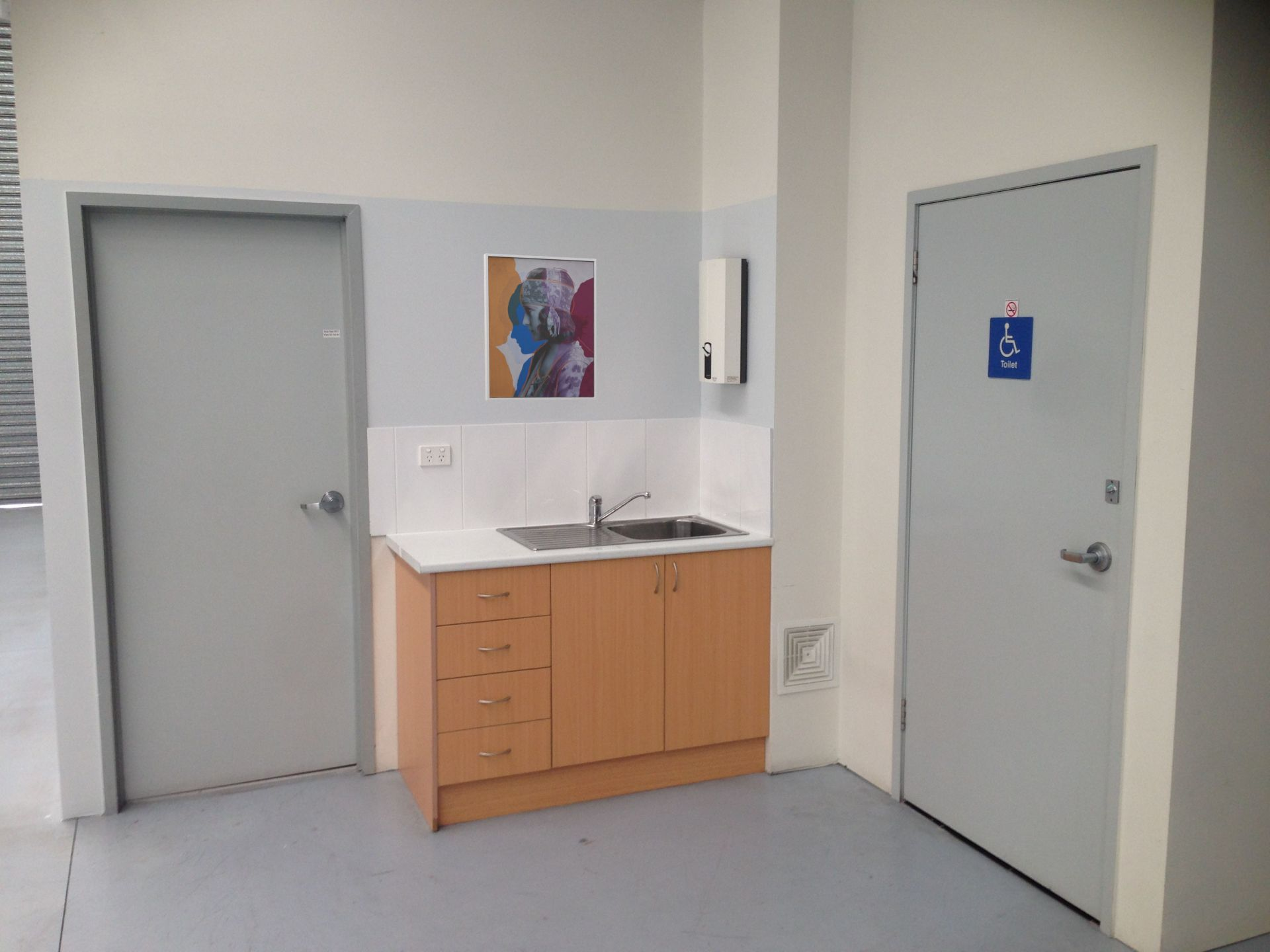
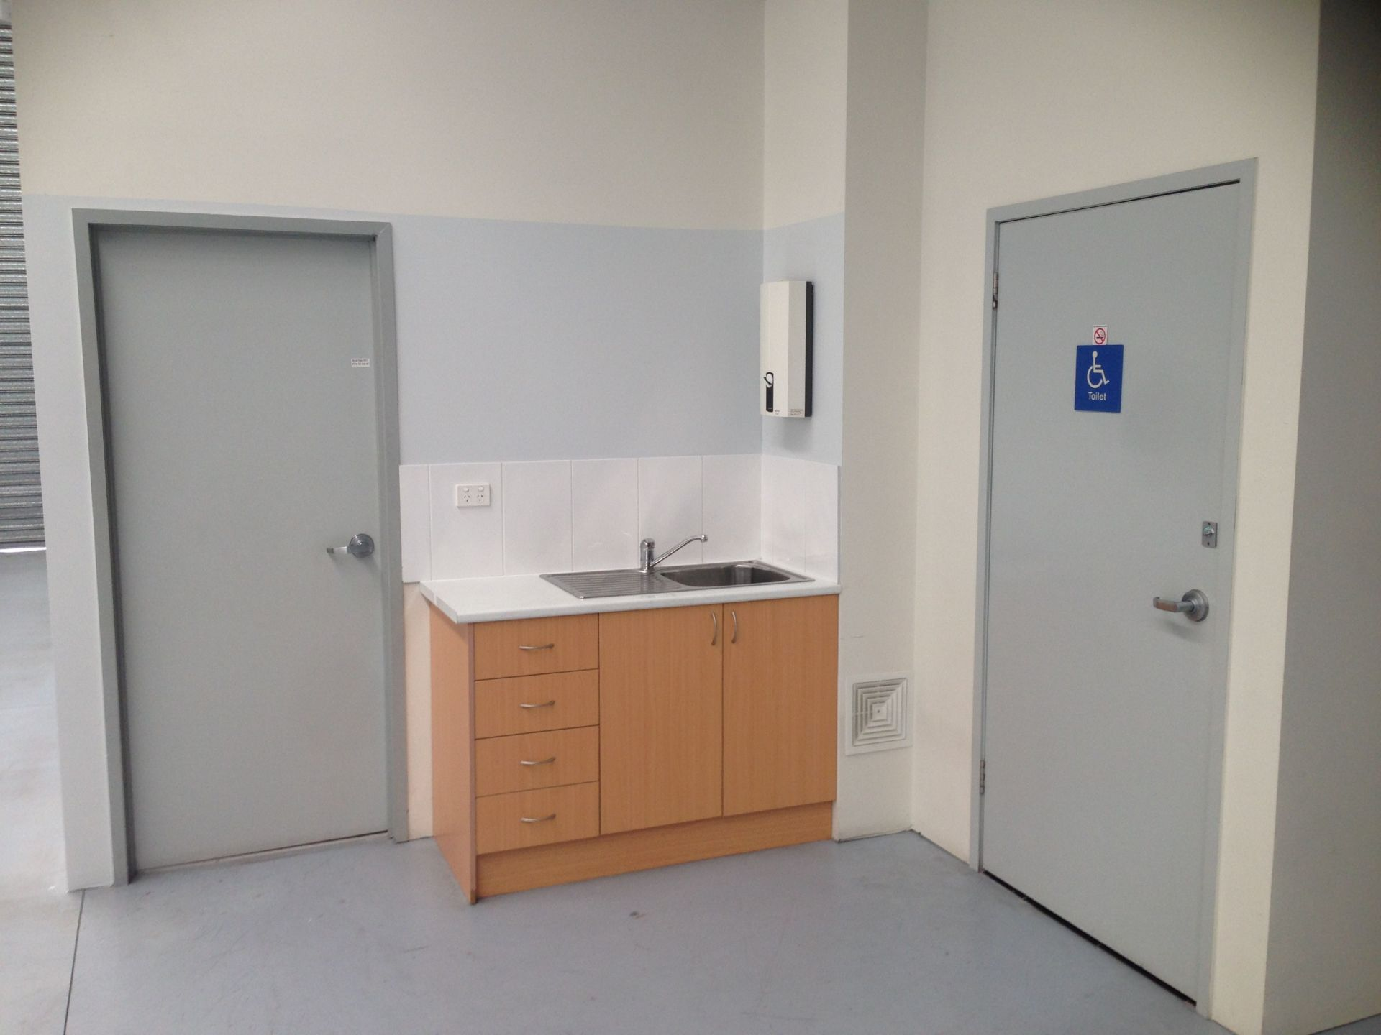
- wall art [484,253,597,401]
